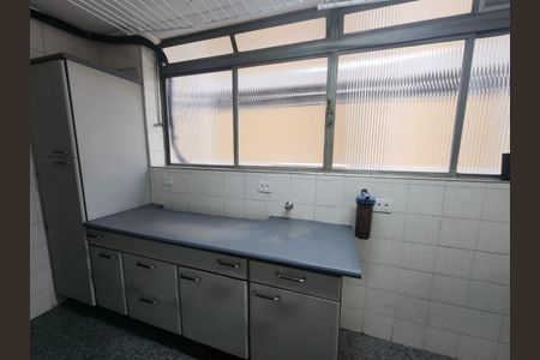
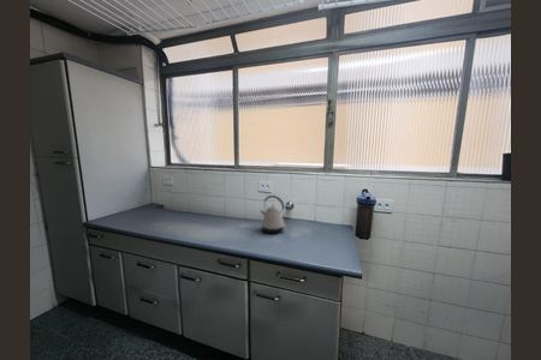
+ kettle [260,194,287,234]
